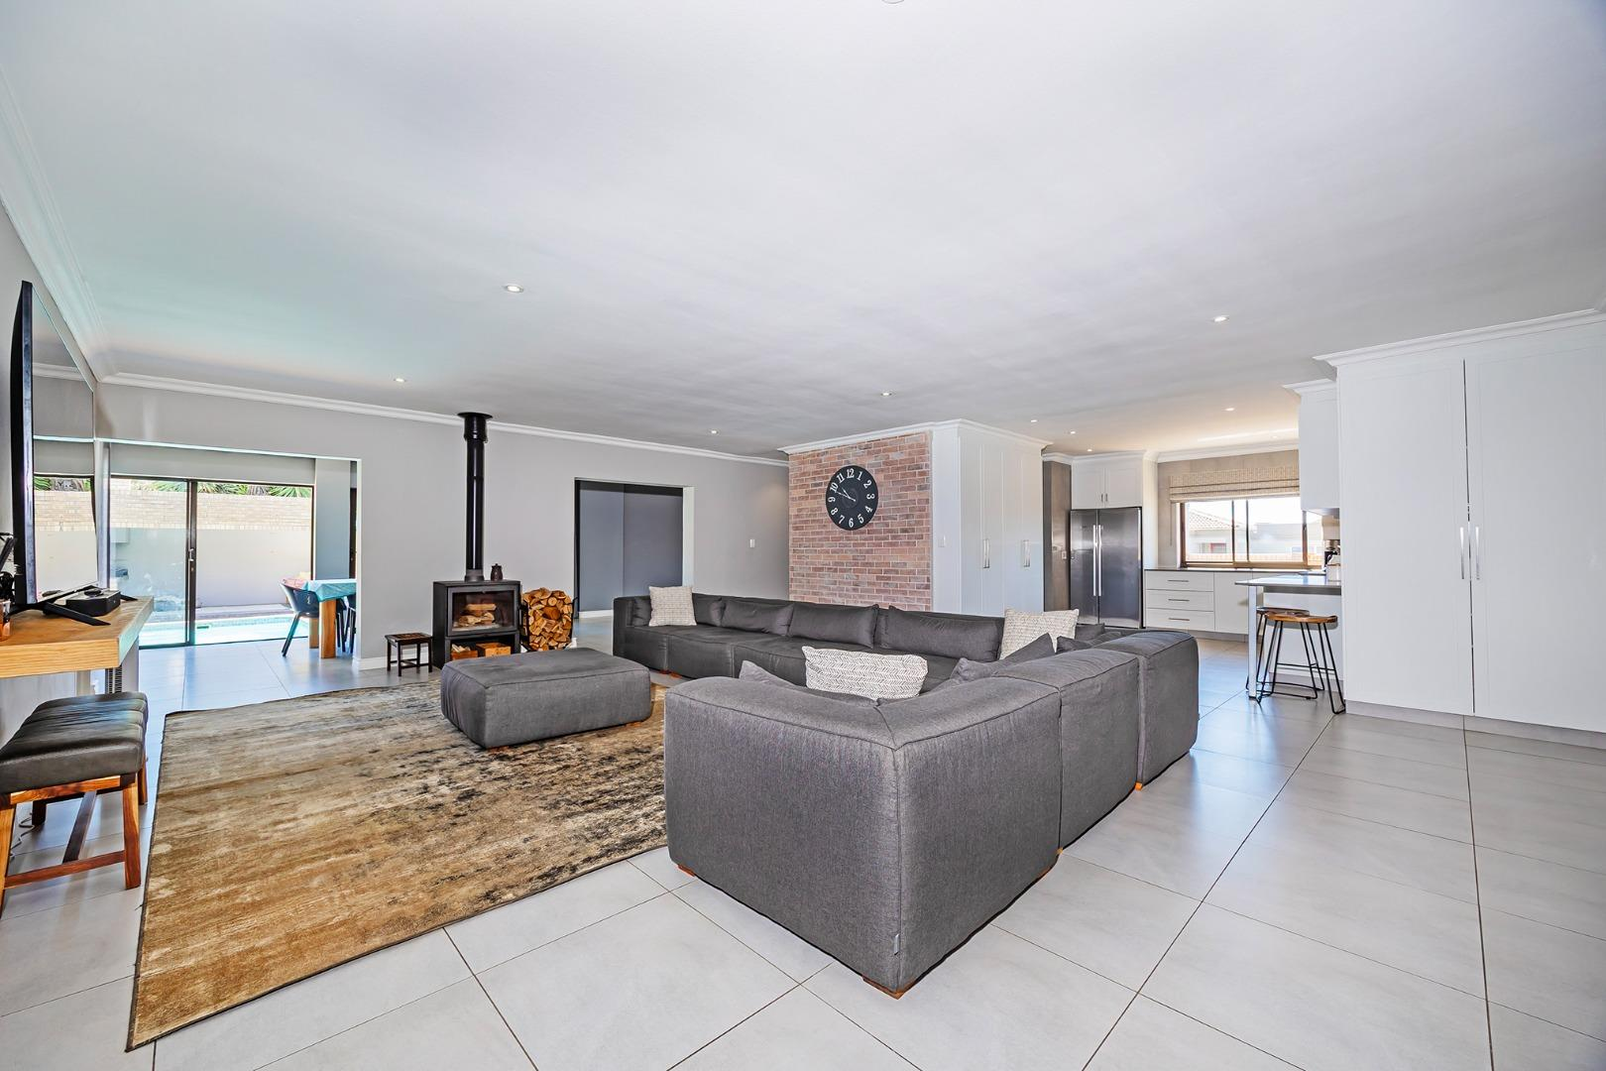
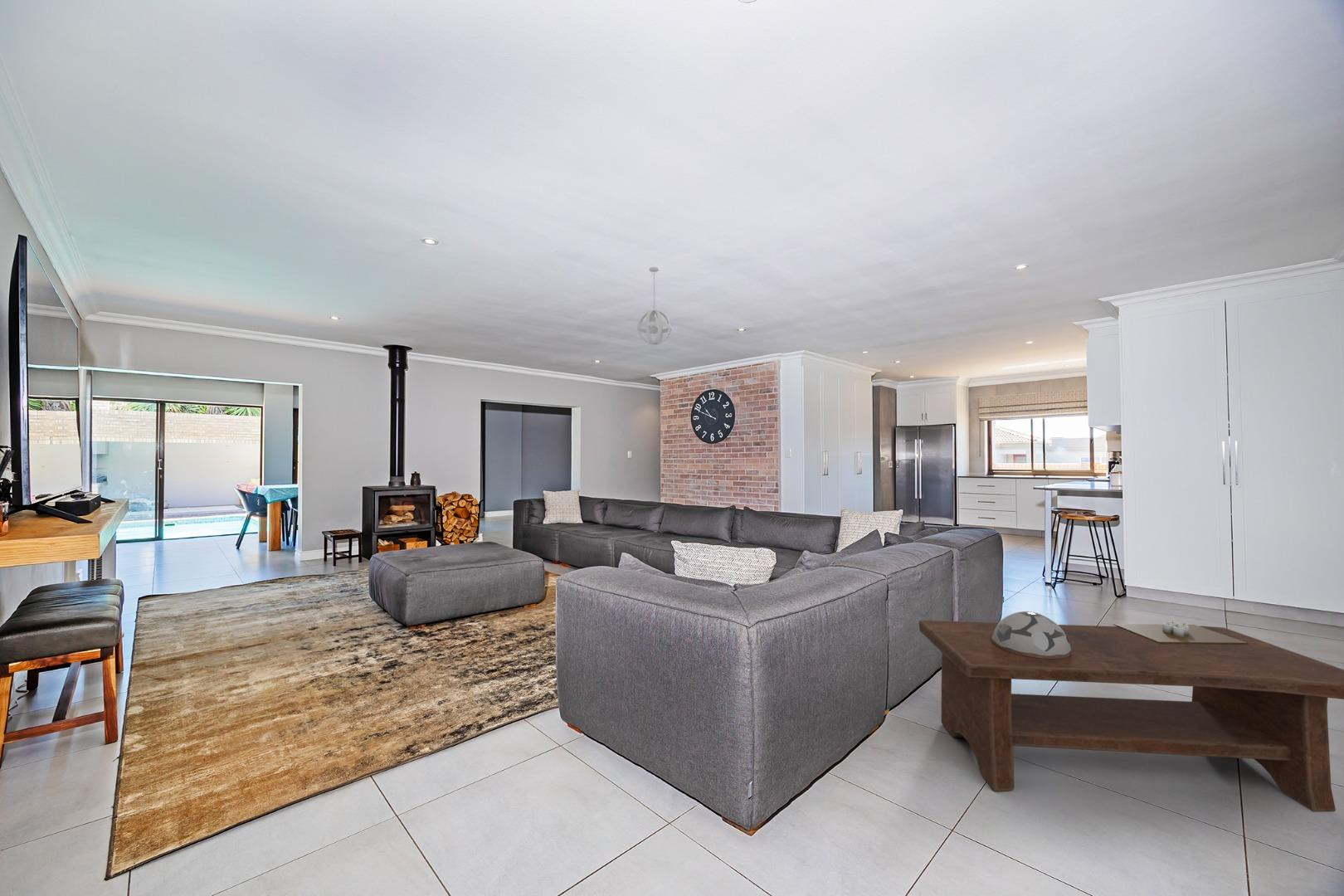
+ decorative bowl [991,611,1071,659]
+ pendant light [636,266,672,346]
+ coffee table [918,620,1344,813]
+ candle [1113,621,1248,644]
